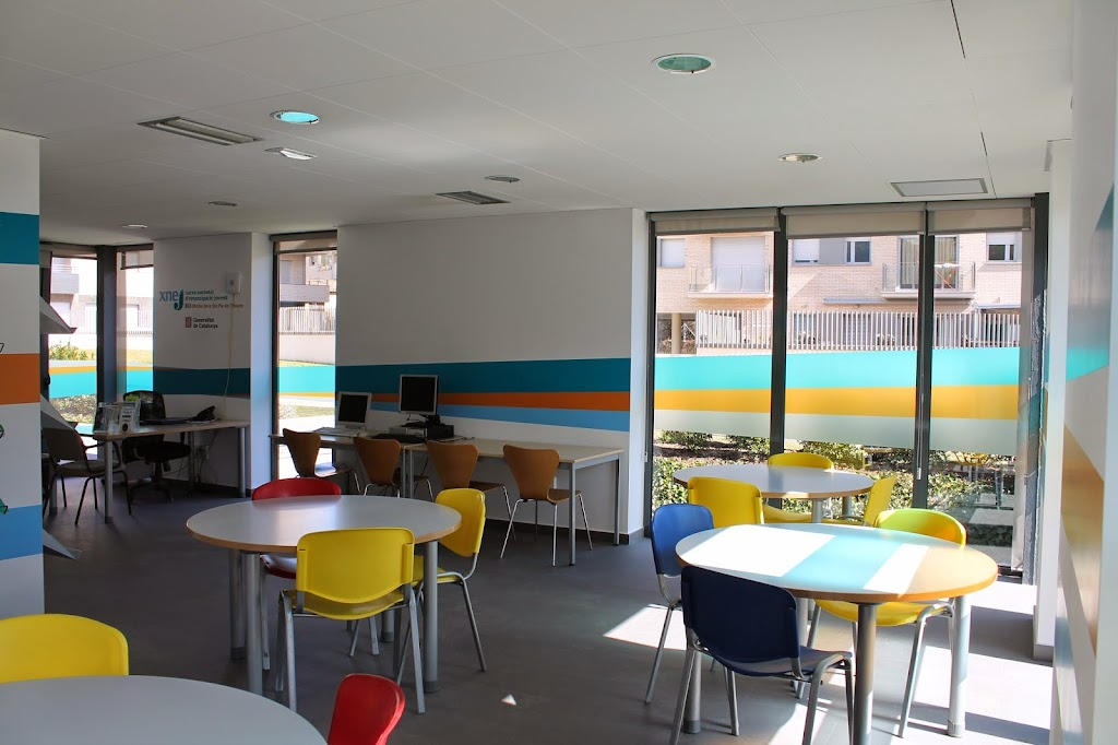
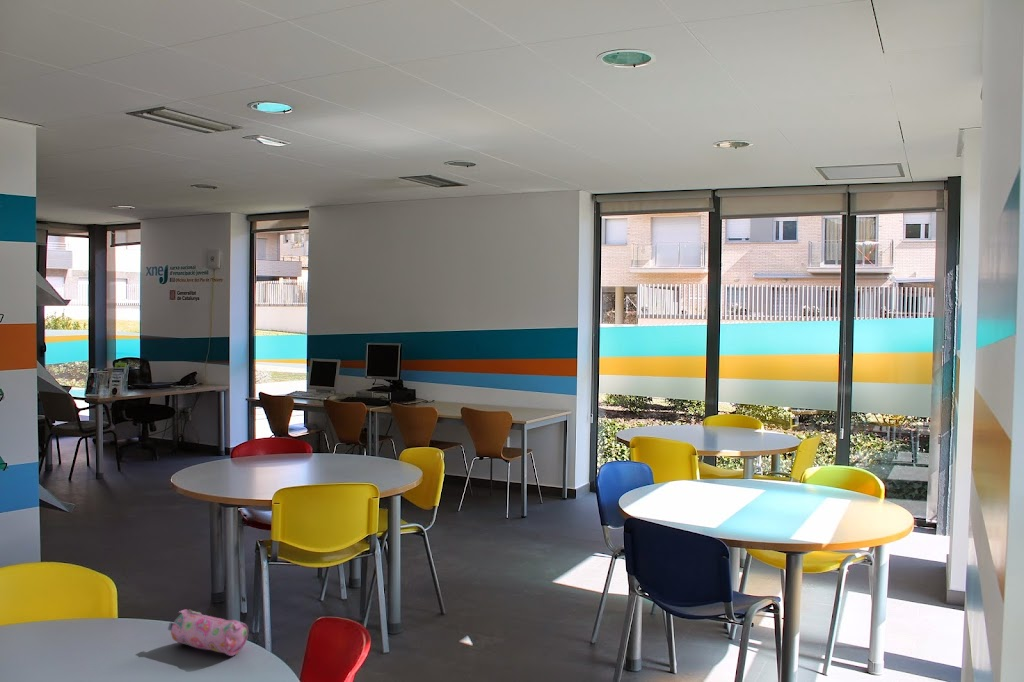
+ pencil case [167,609,249,657]
